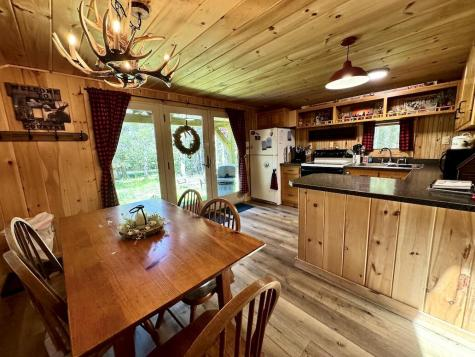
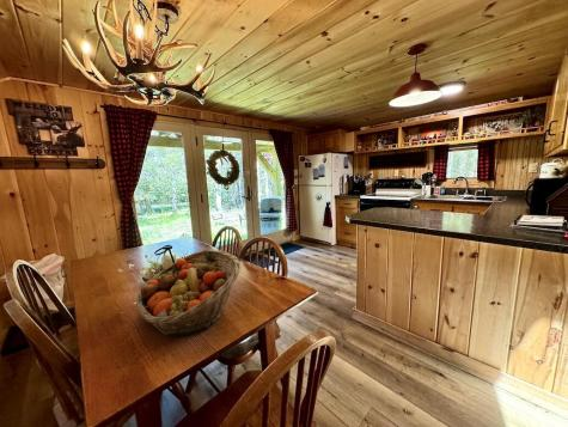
+ fruit basket [135,249,242,337]
